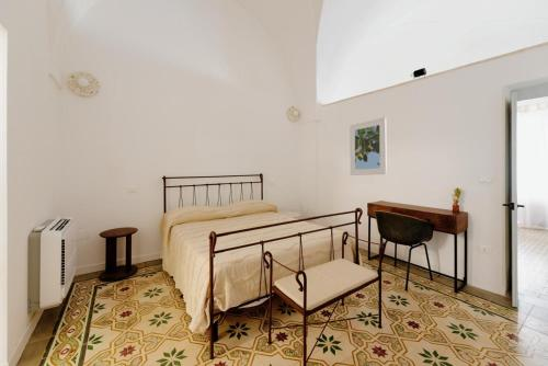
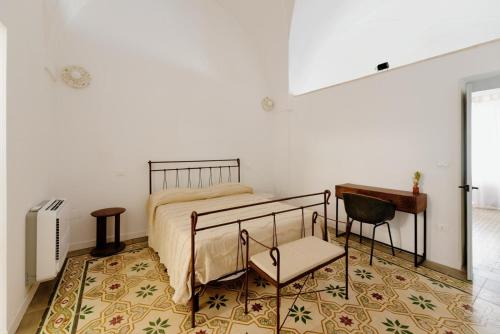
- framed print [349,116,388,176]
